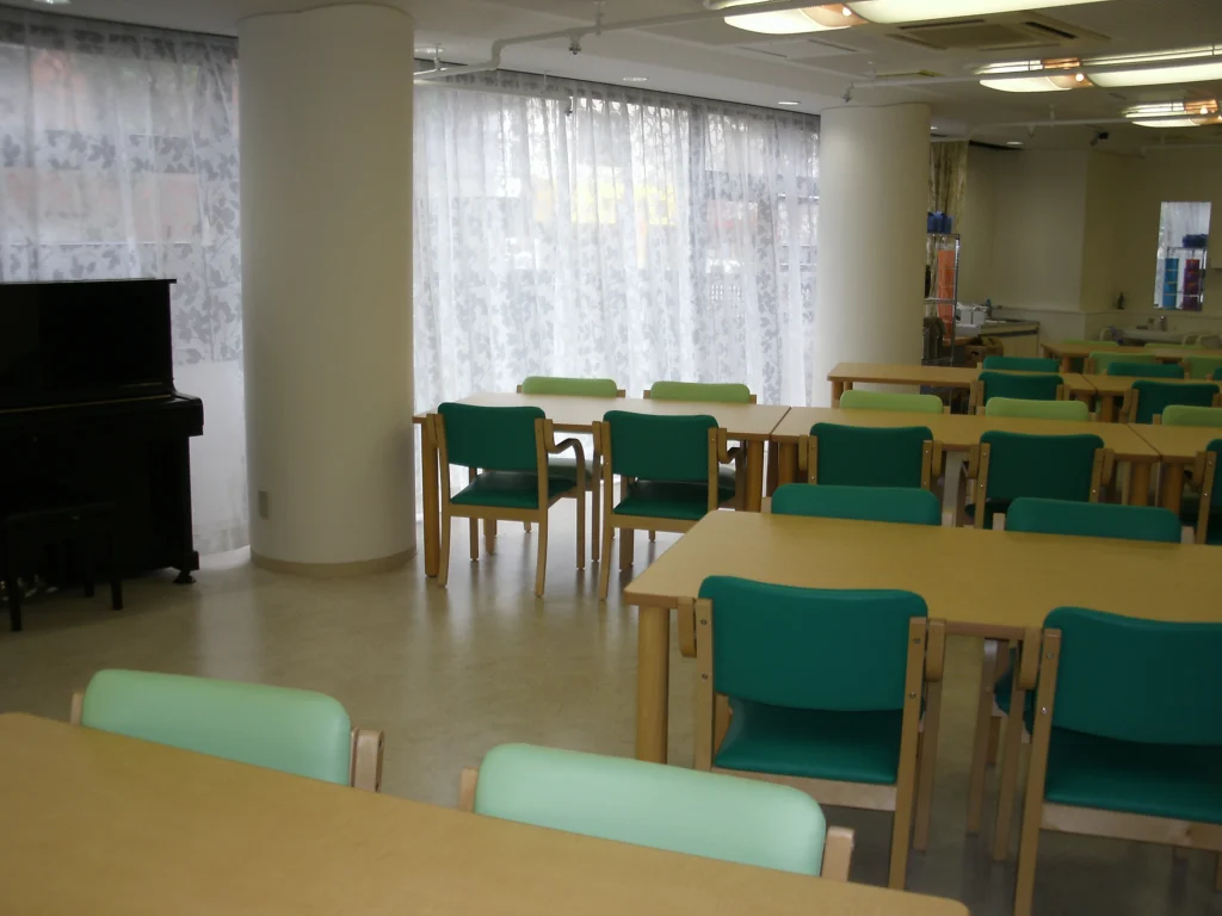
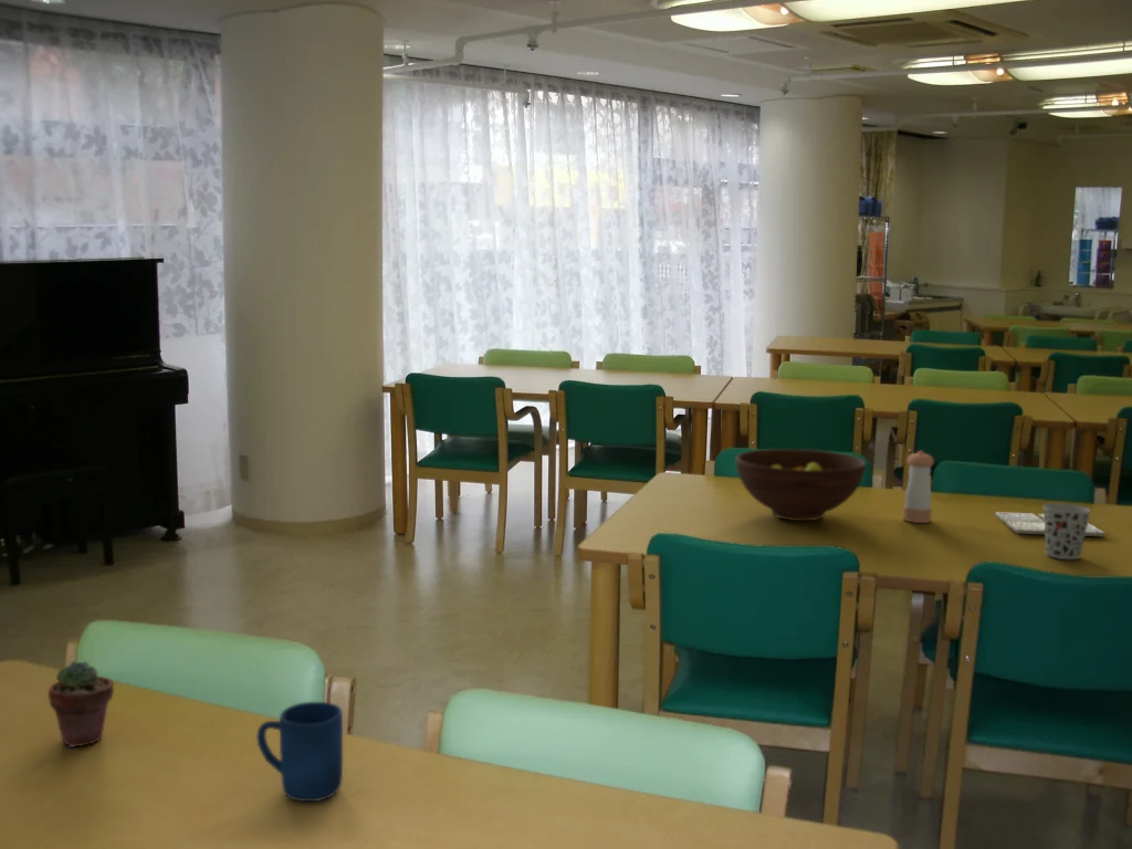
+ drink coaster [994,511,1105,537]
+ cup [1041,502,1092,560]
+ fruit bowl [734,448,867,522]
+ mug [255,701,344,803]
+ potted succulent [48,660,115,748]
+ pepper shaker [902,450,935,524]
